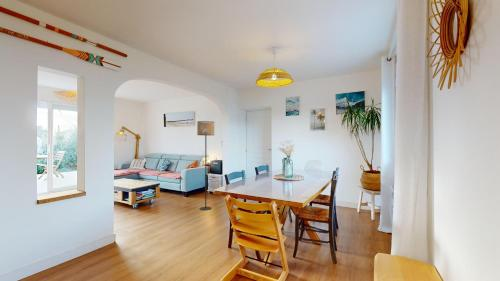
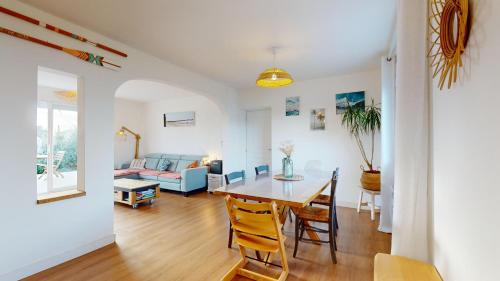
- floor lamp [196,120,215,211]
